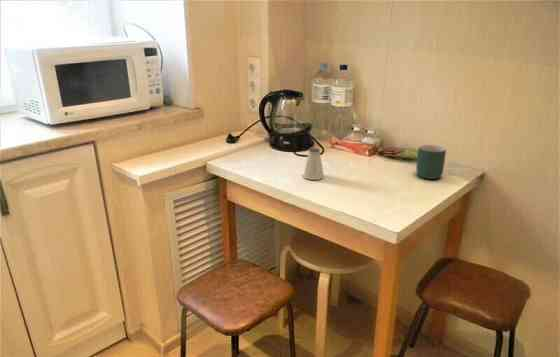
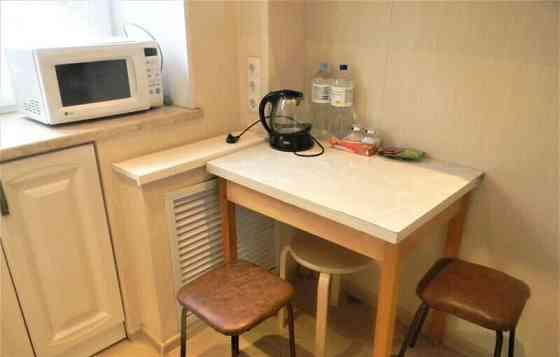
- saltshaker [302,147,325,181]
- mug [415,144,447,180]
